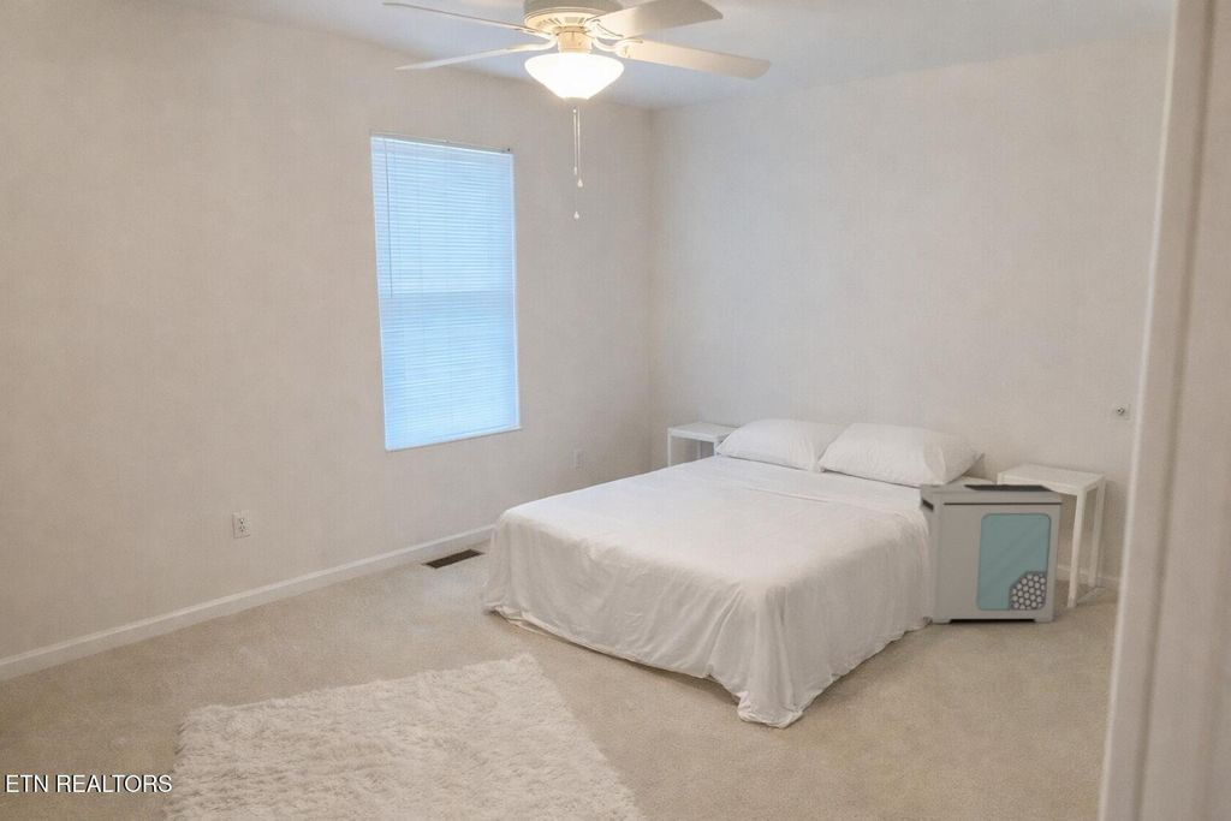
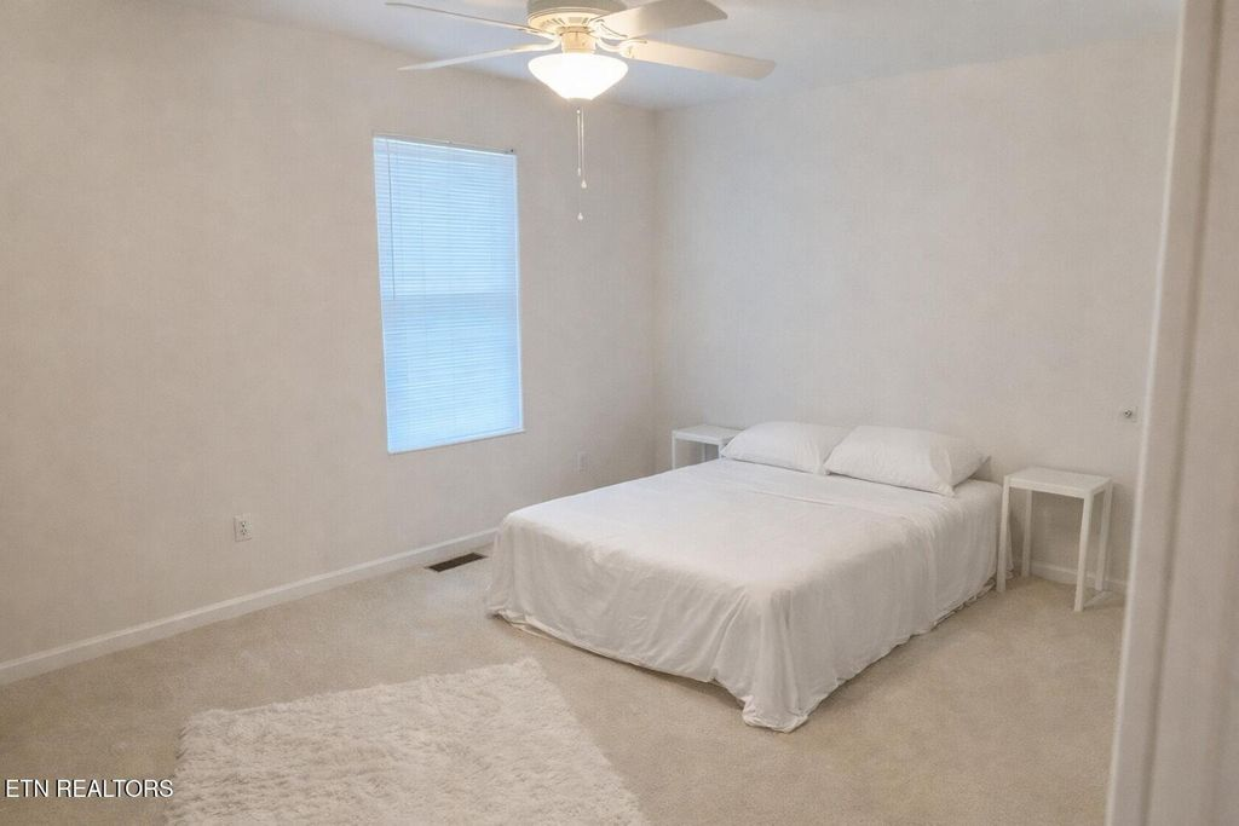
- air purifier [918,483,1063,624]
